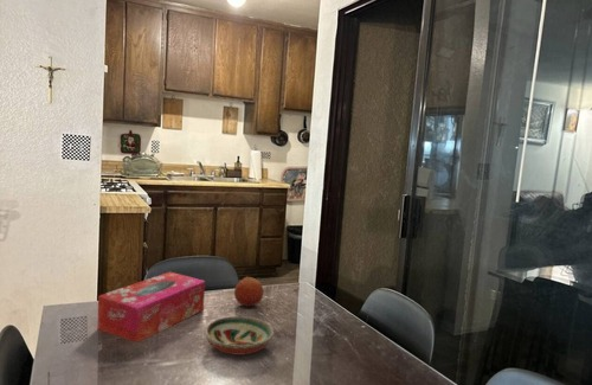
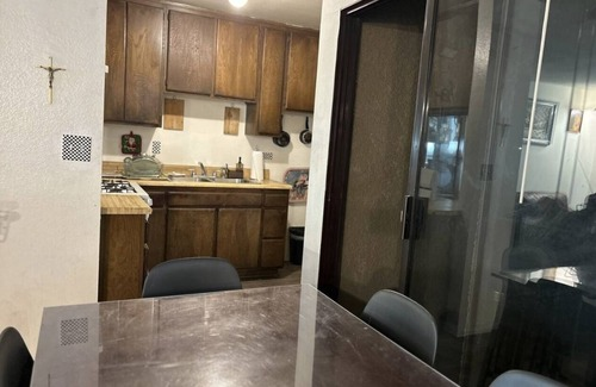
- decorative bowl [204,315,275,357]
- tissue box [97,271,206,344]
- fruit [233,276,264,307]
